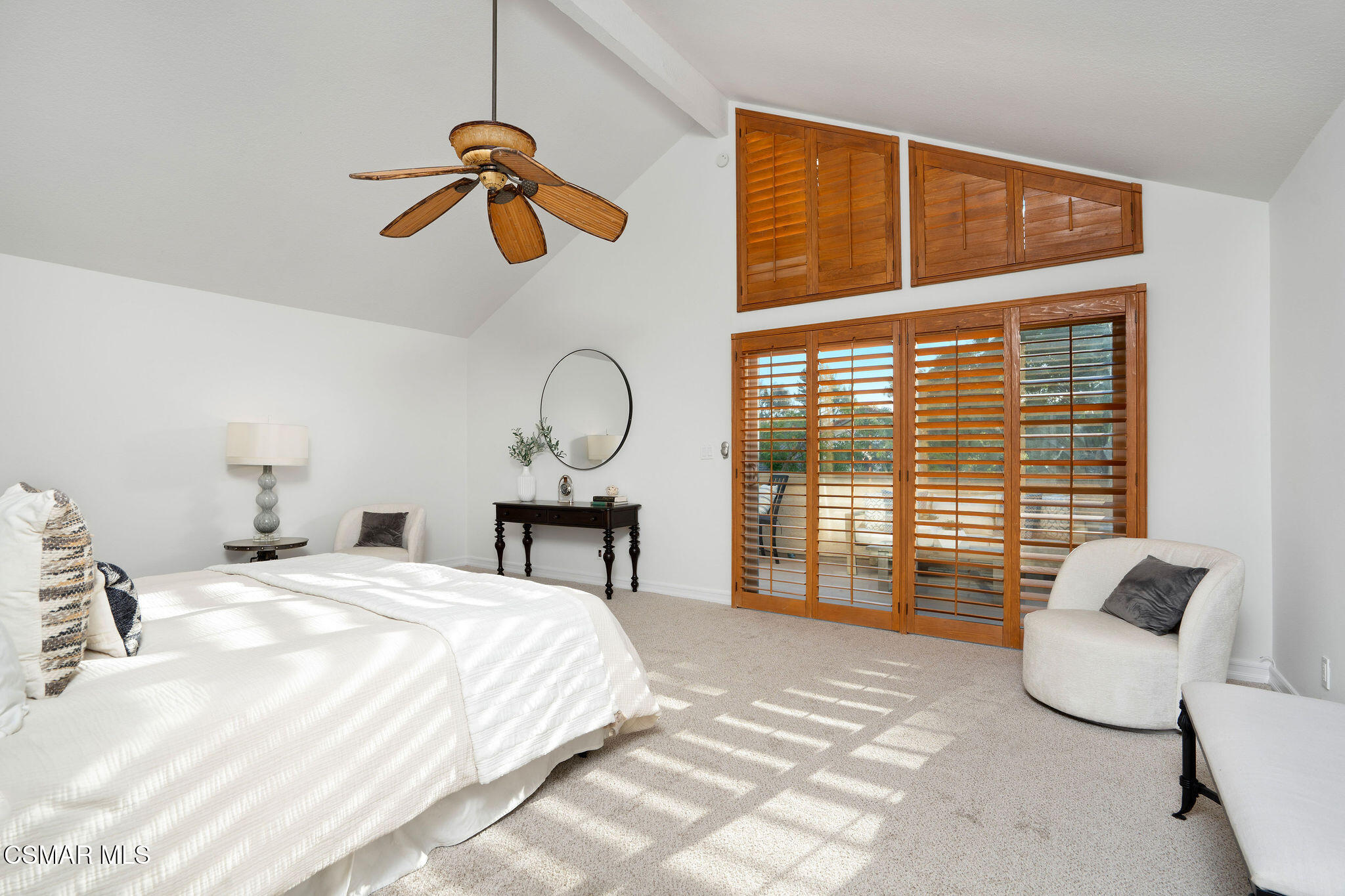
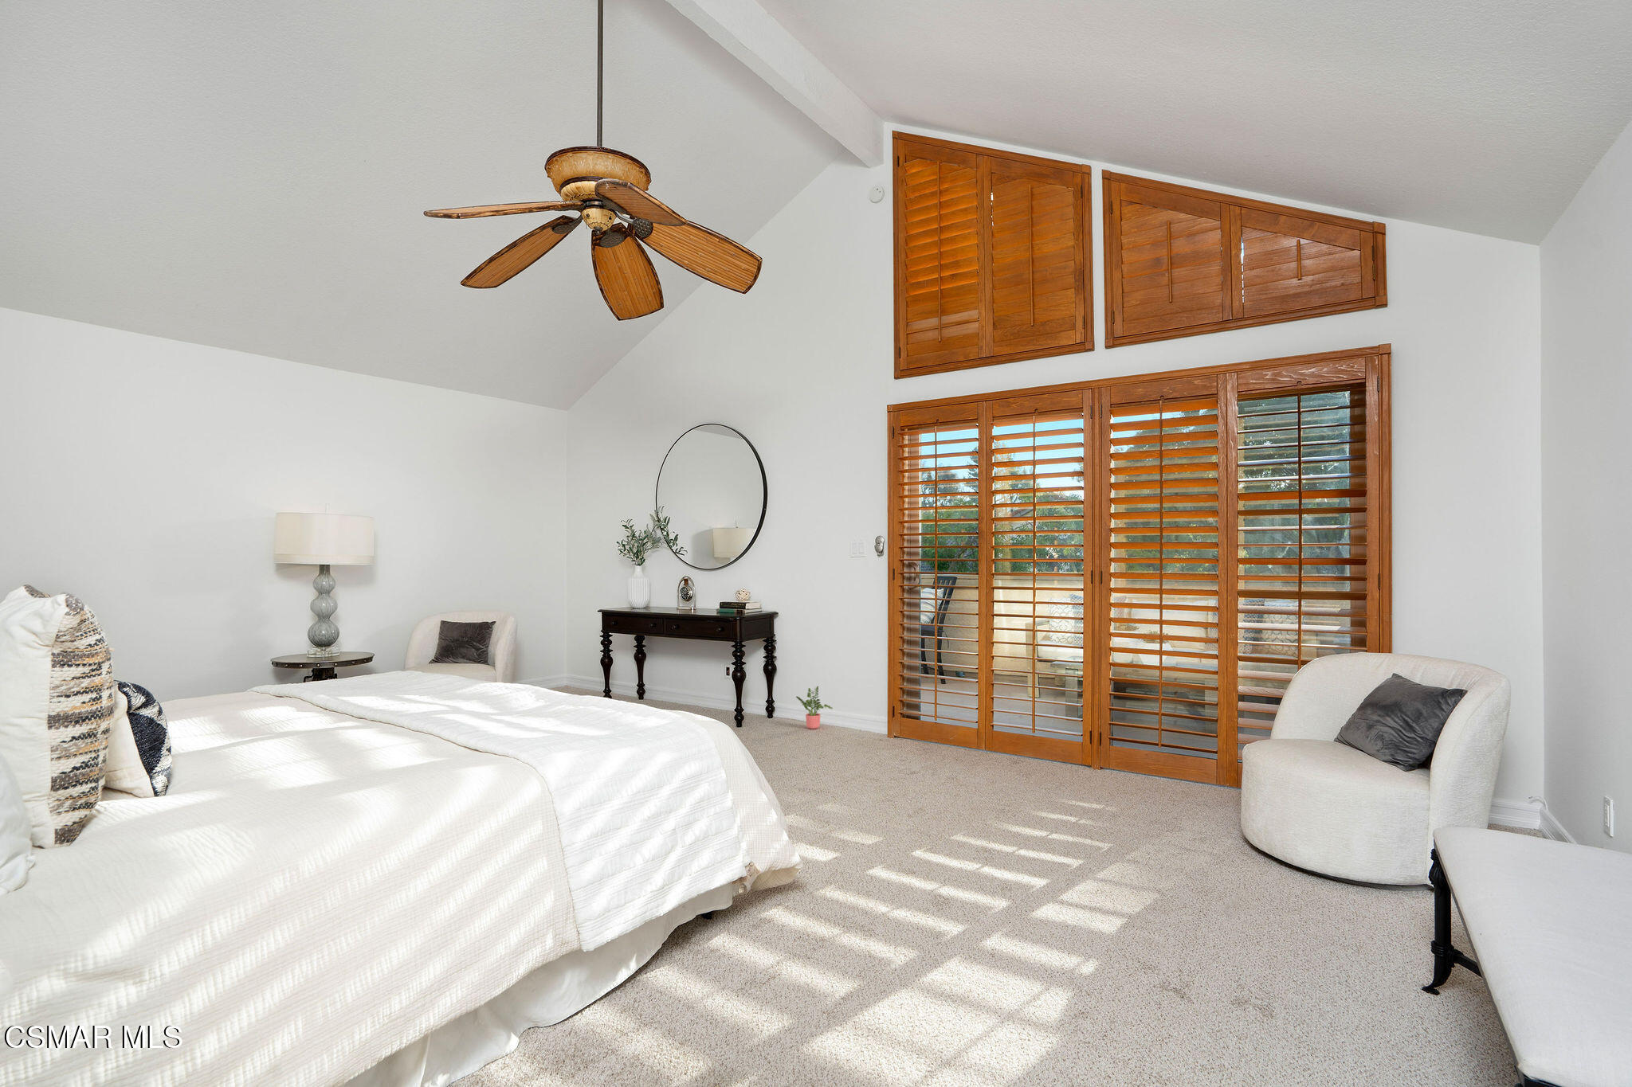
+ potted plant [795,685,832,729]
